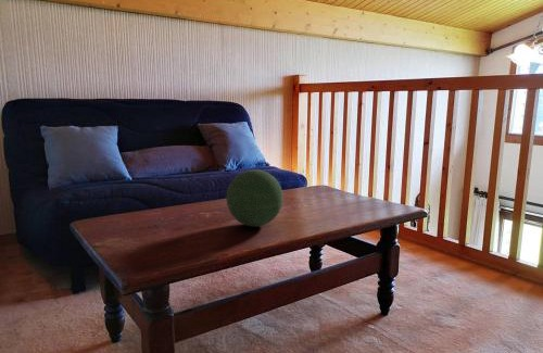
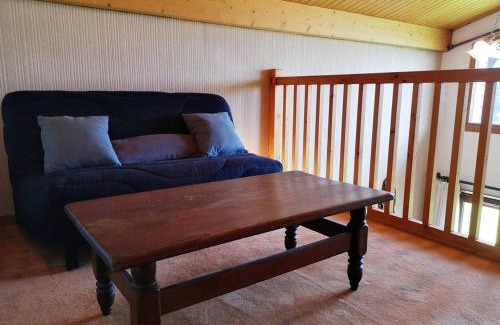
- decorative orb [225,168,285,228]
